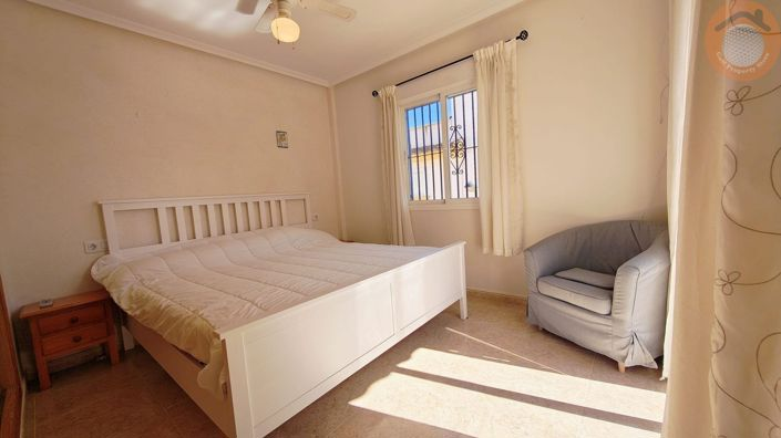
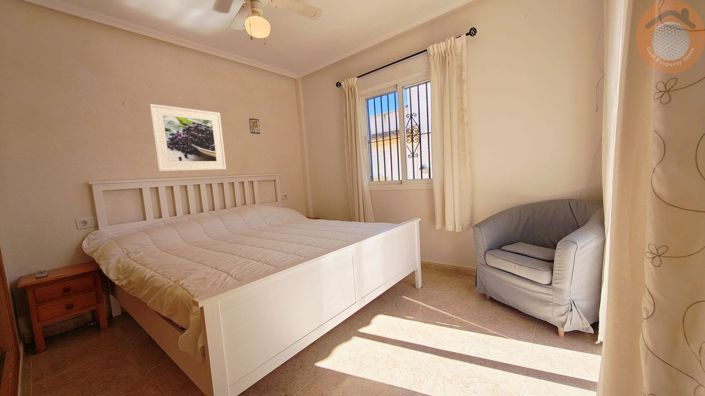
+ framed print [148,103,227,172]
